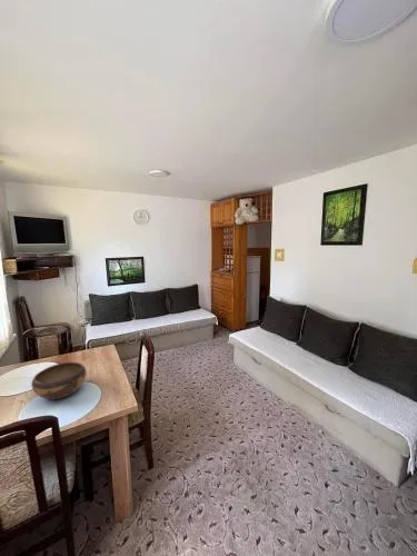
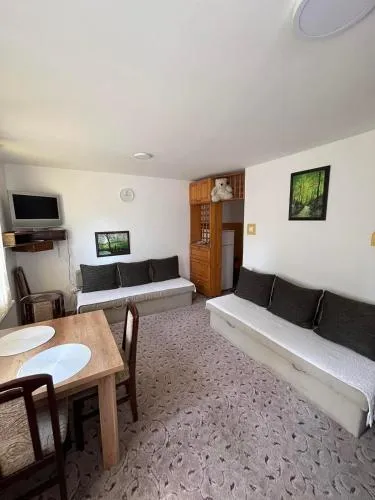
- decorative bowl [30,361,87,400]
